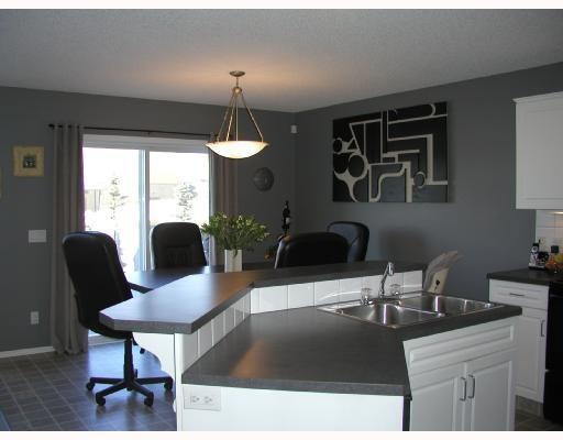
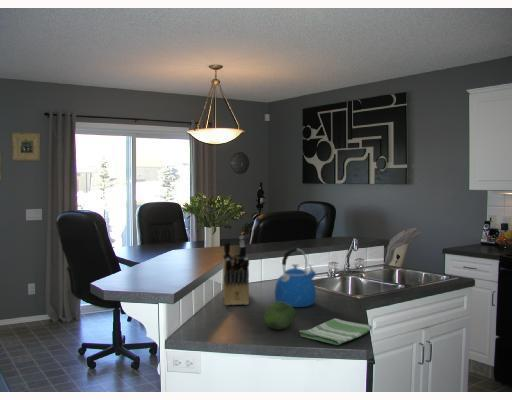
+ dish towel [298,318,373,346]
+ fruit [263,301,297,330]
+ knife block [222,235,250,306]
+ kettle [274,247,317,308]
